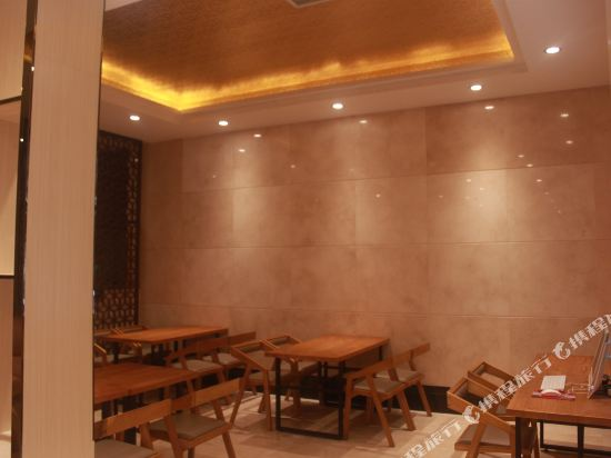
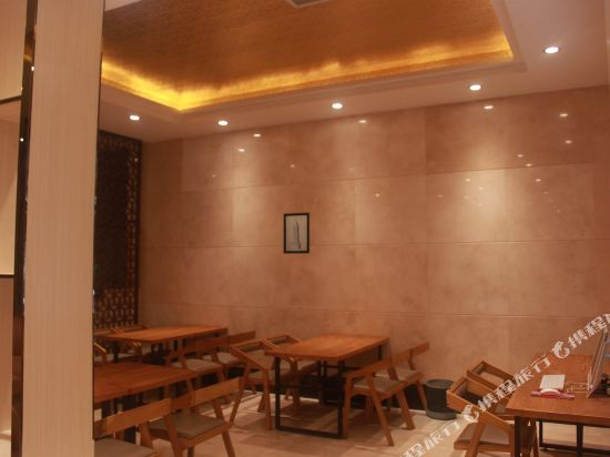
+ wastebasket [425,378,457,422]
+ wall art [283,212,311,255]
